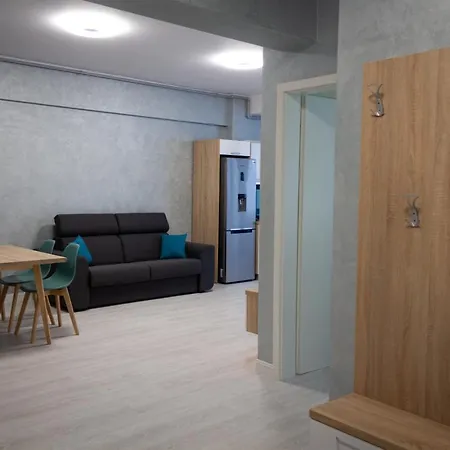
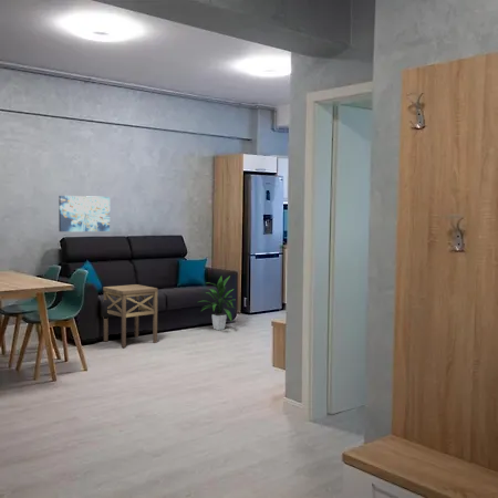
+ wall art [58,195,111,232]
+ side table [102,283,158,349]
+ indoor plant [198,274,237,331]
